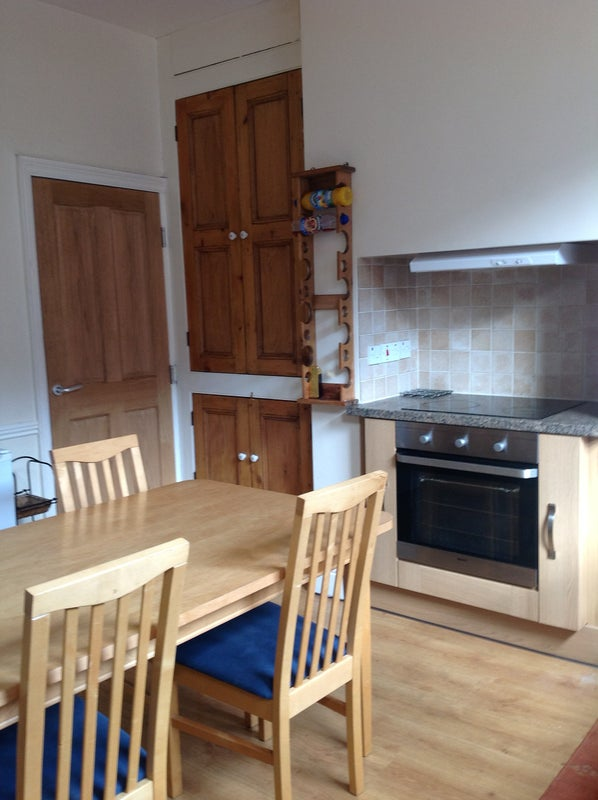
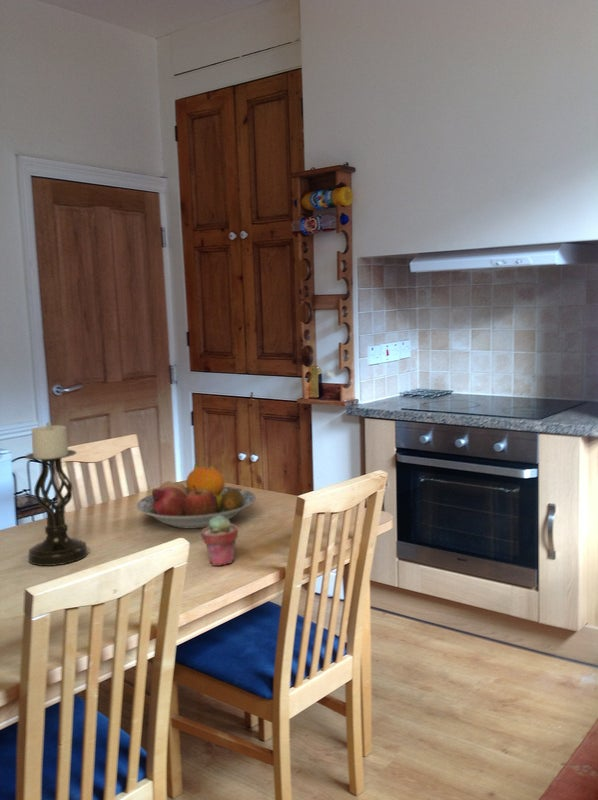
+ potted succulent [200,516,239,567]
+ candle holder [24,421,89,567]
+ fruit bowl [135,463,257,529]
